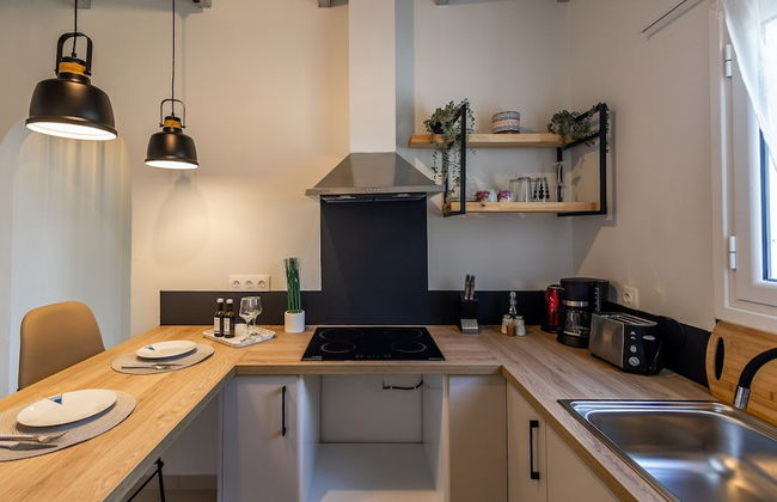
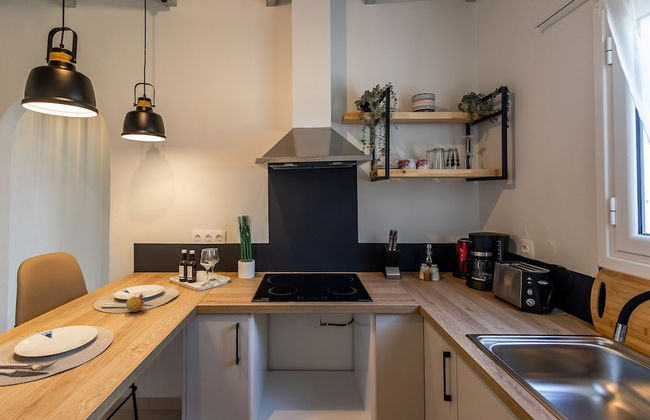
+ fruit [124,292,146,314]
